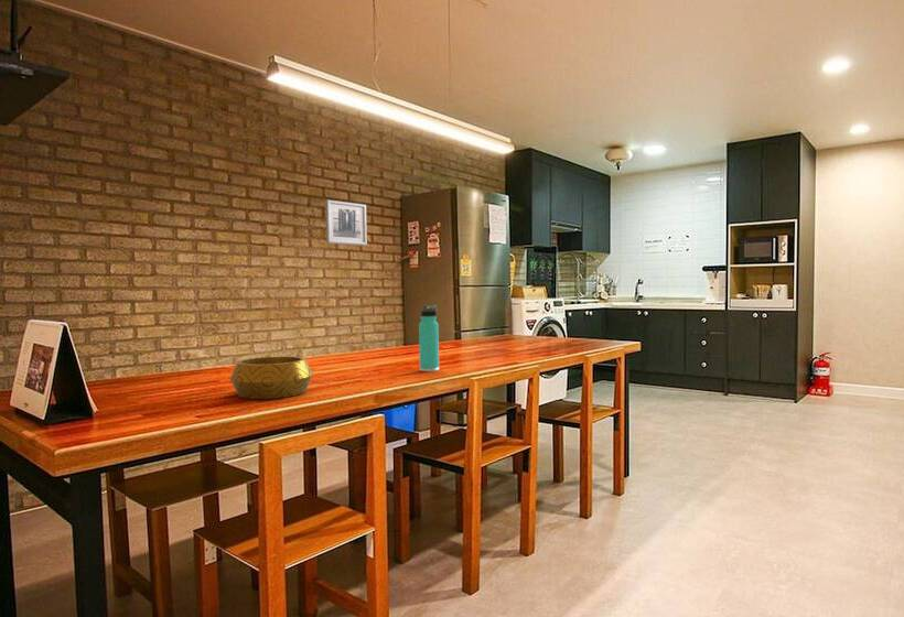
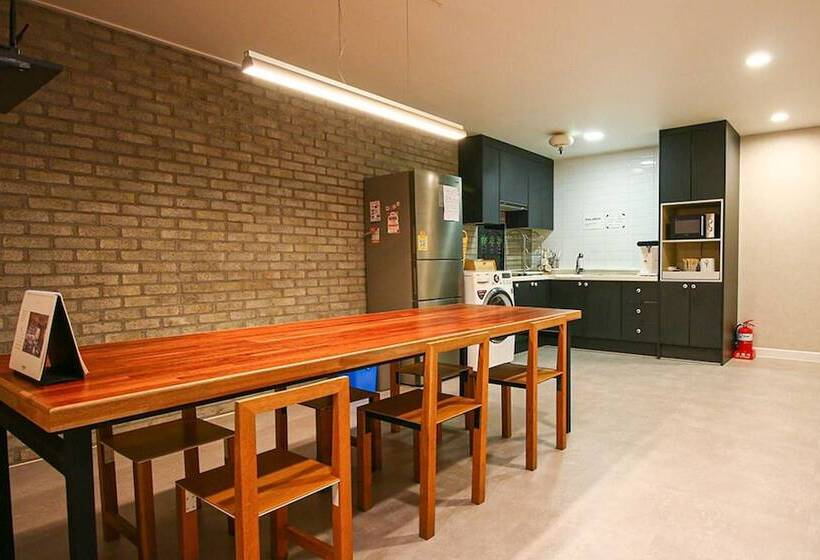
- thermos bottle [418,304,440,372]
- wall art [324,198,368,247]
- decorative bowl [229,355,314,400]
